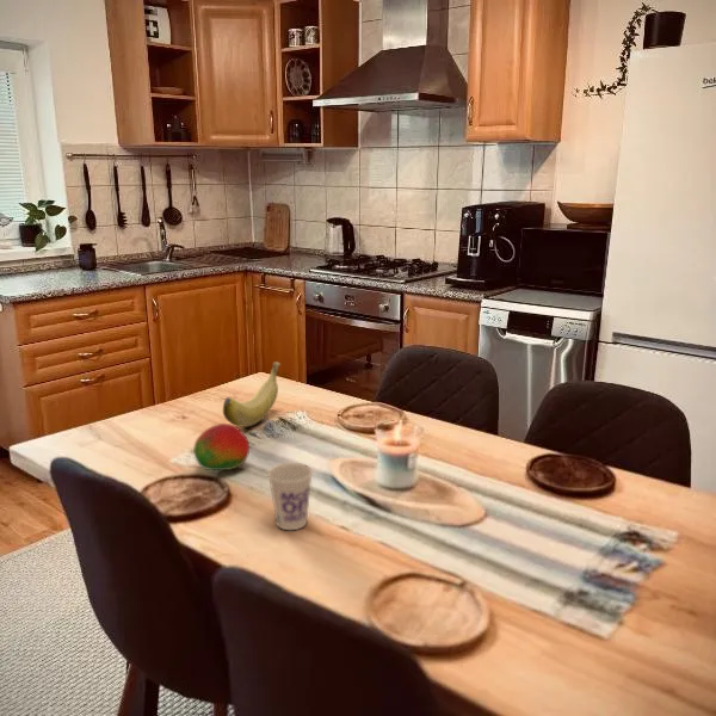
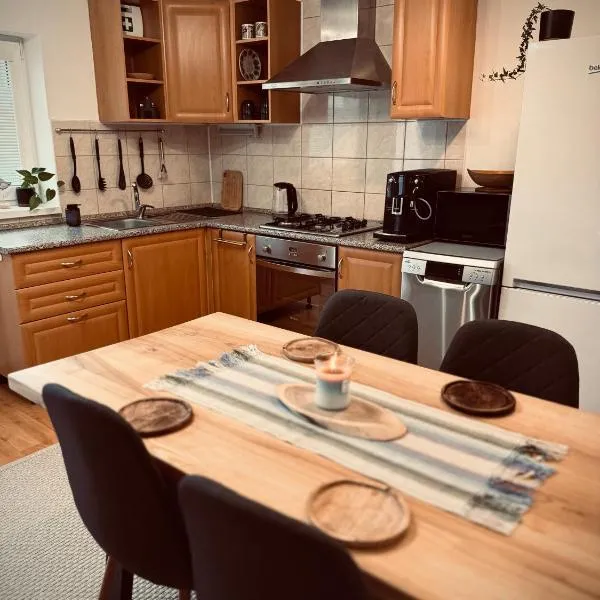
- fruit [192,422,251,471]
- banana [222,360,282,428]
- cup [266,462,314,531]
